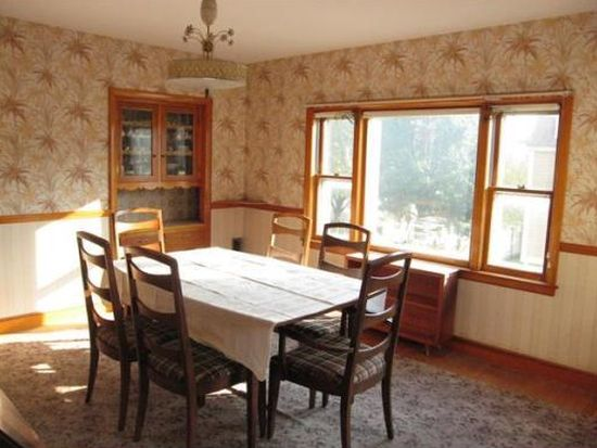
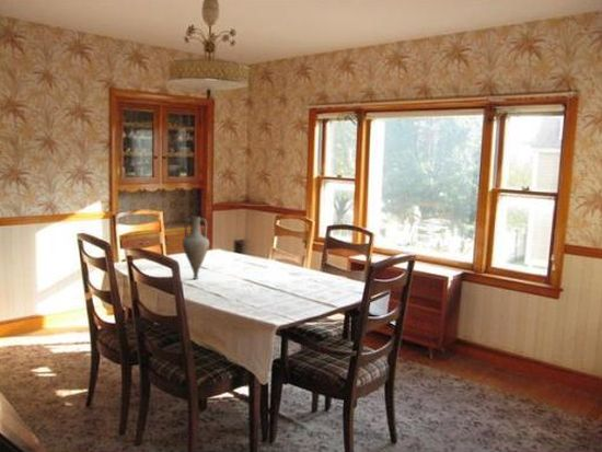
+ vase [182,216,210,280]
